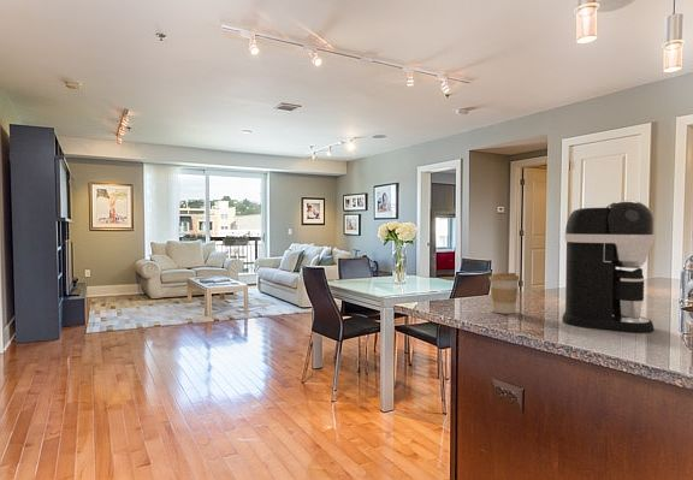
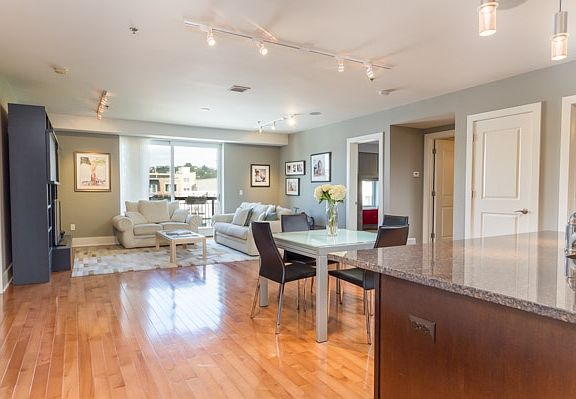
- coffee maker [561,200,656,333]
- coffee cup [488,272,520,315]
